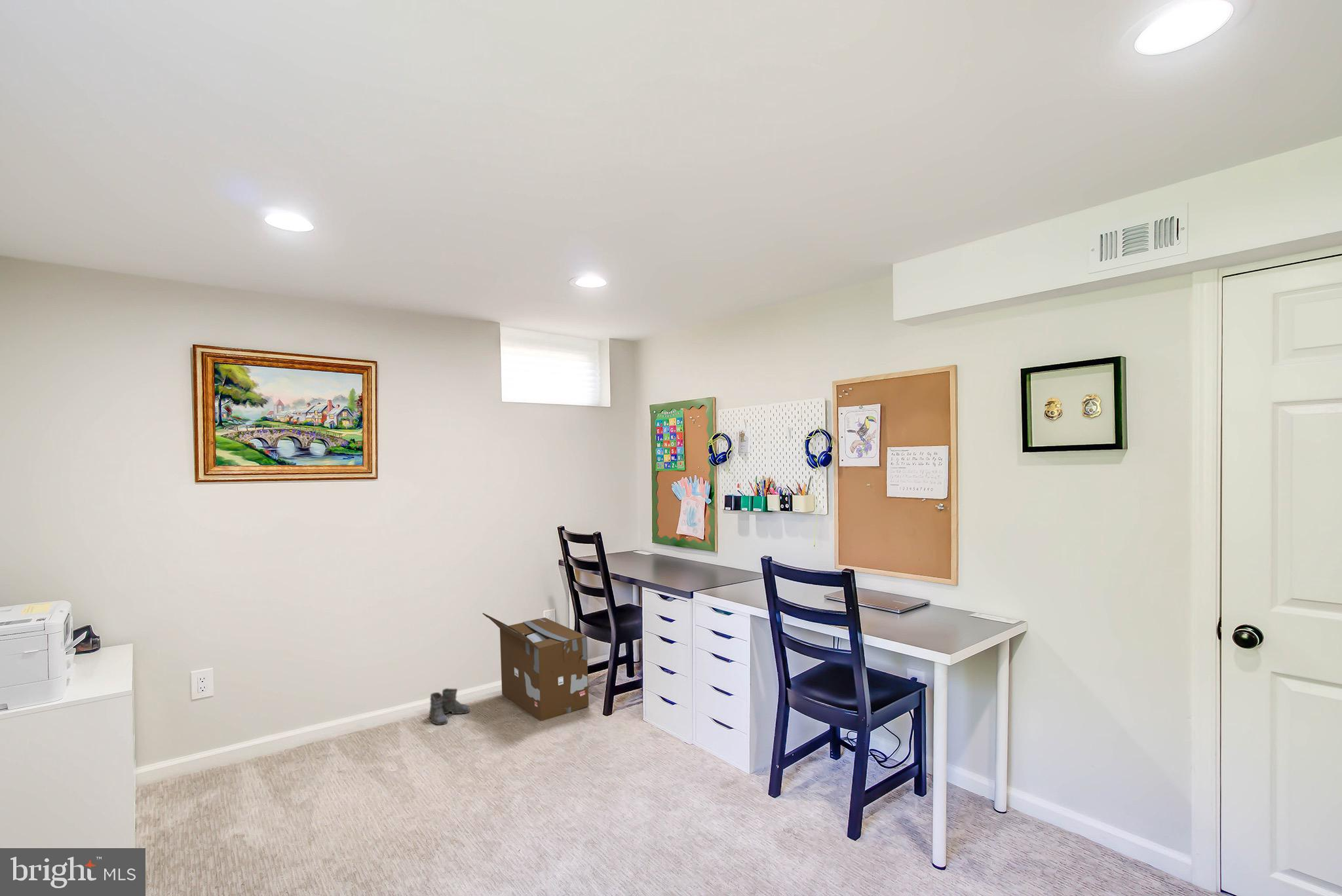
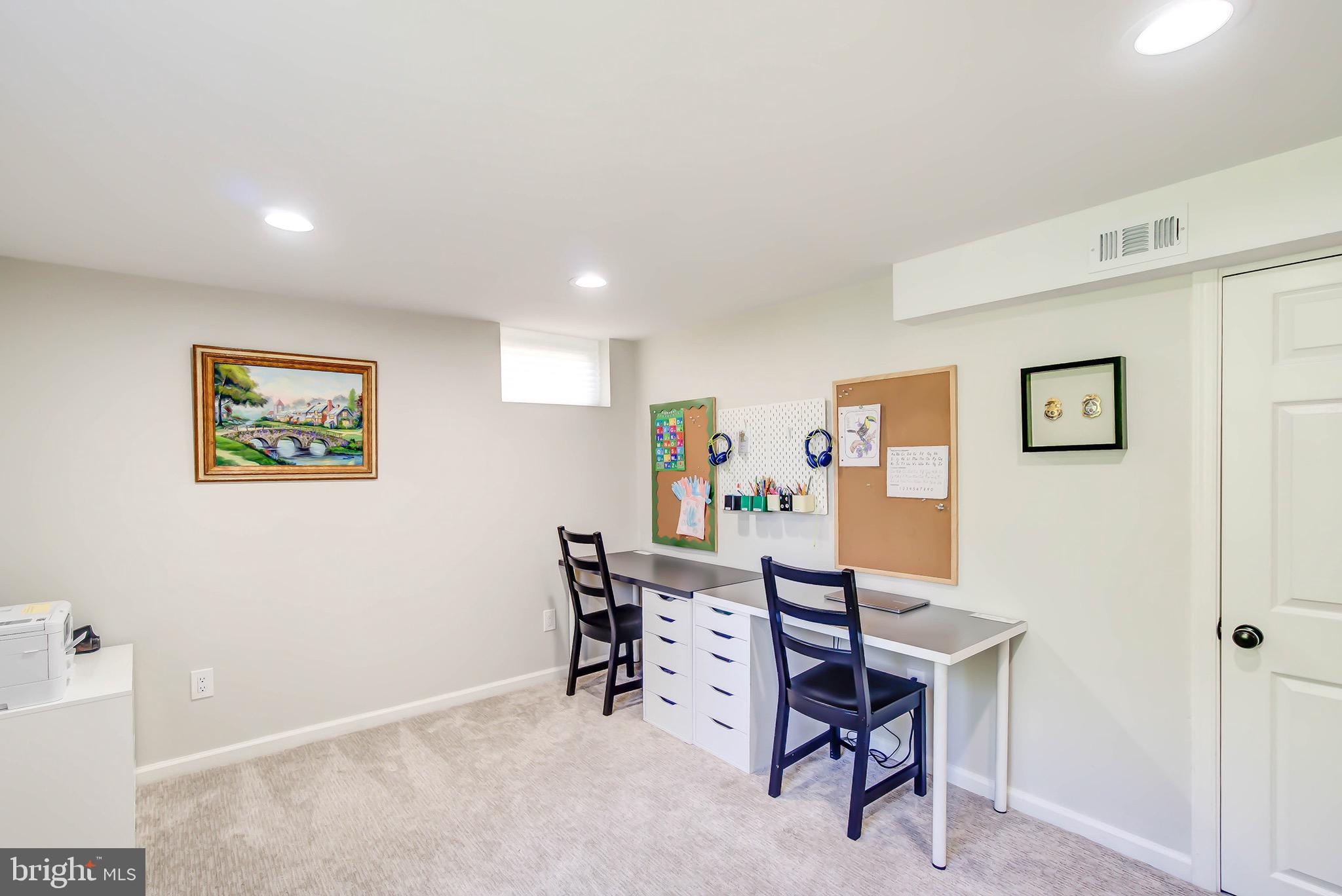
- cardboard box [482,612,589,722]
- boots [422,688,470,726]
